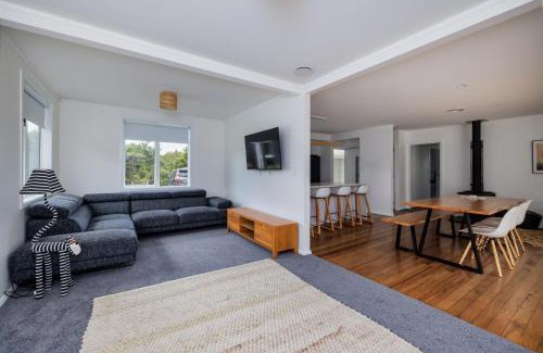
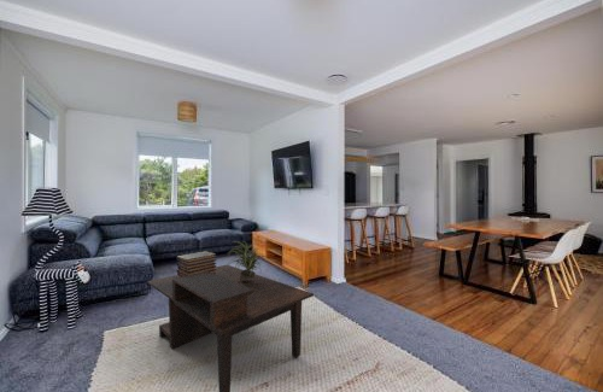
+ potted plant [227,240,265,282]
+ book stack [176,250,218,277]
+ coffee table [146,263,315,392]
